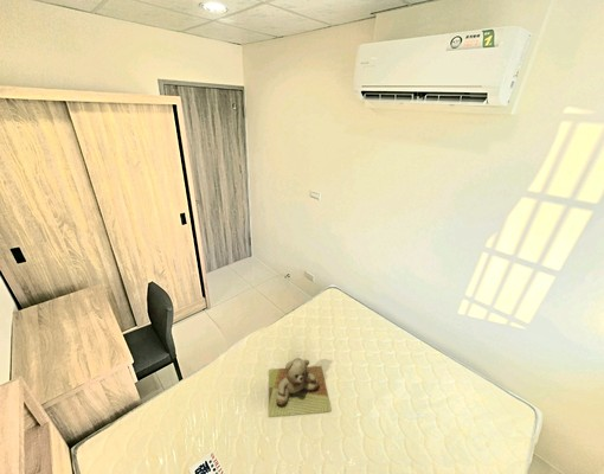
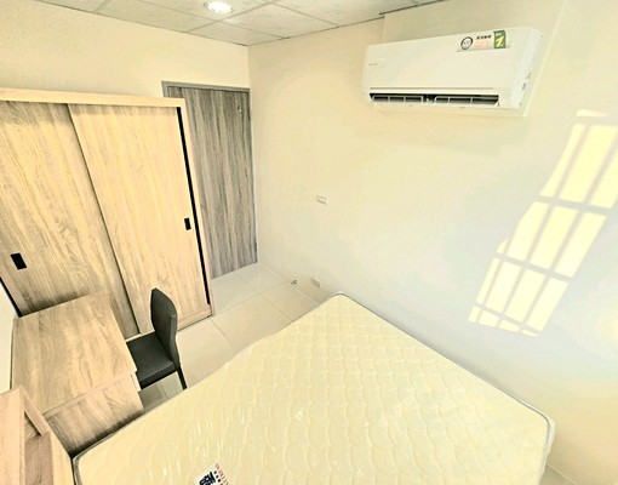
- teddy bear [268,357,332,417]
